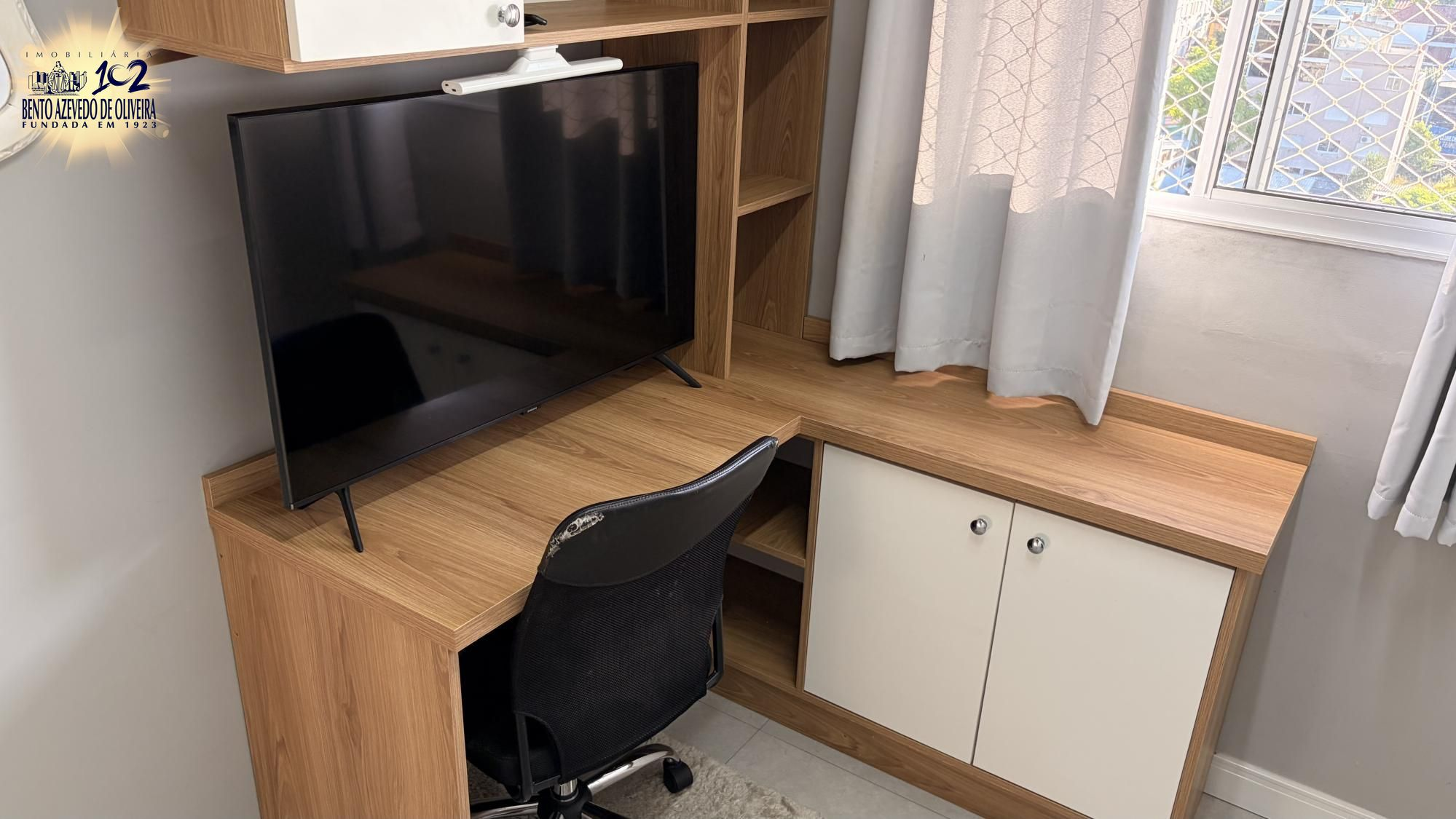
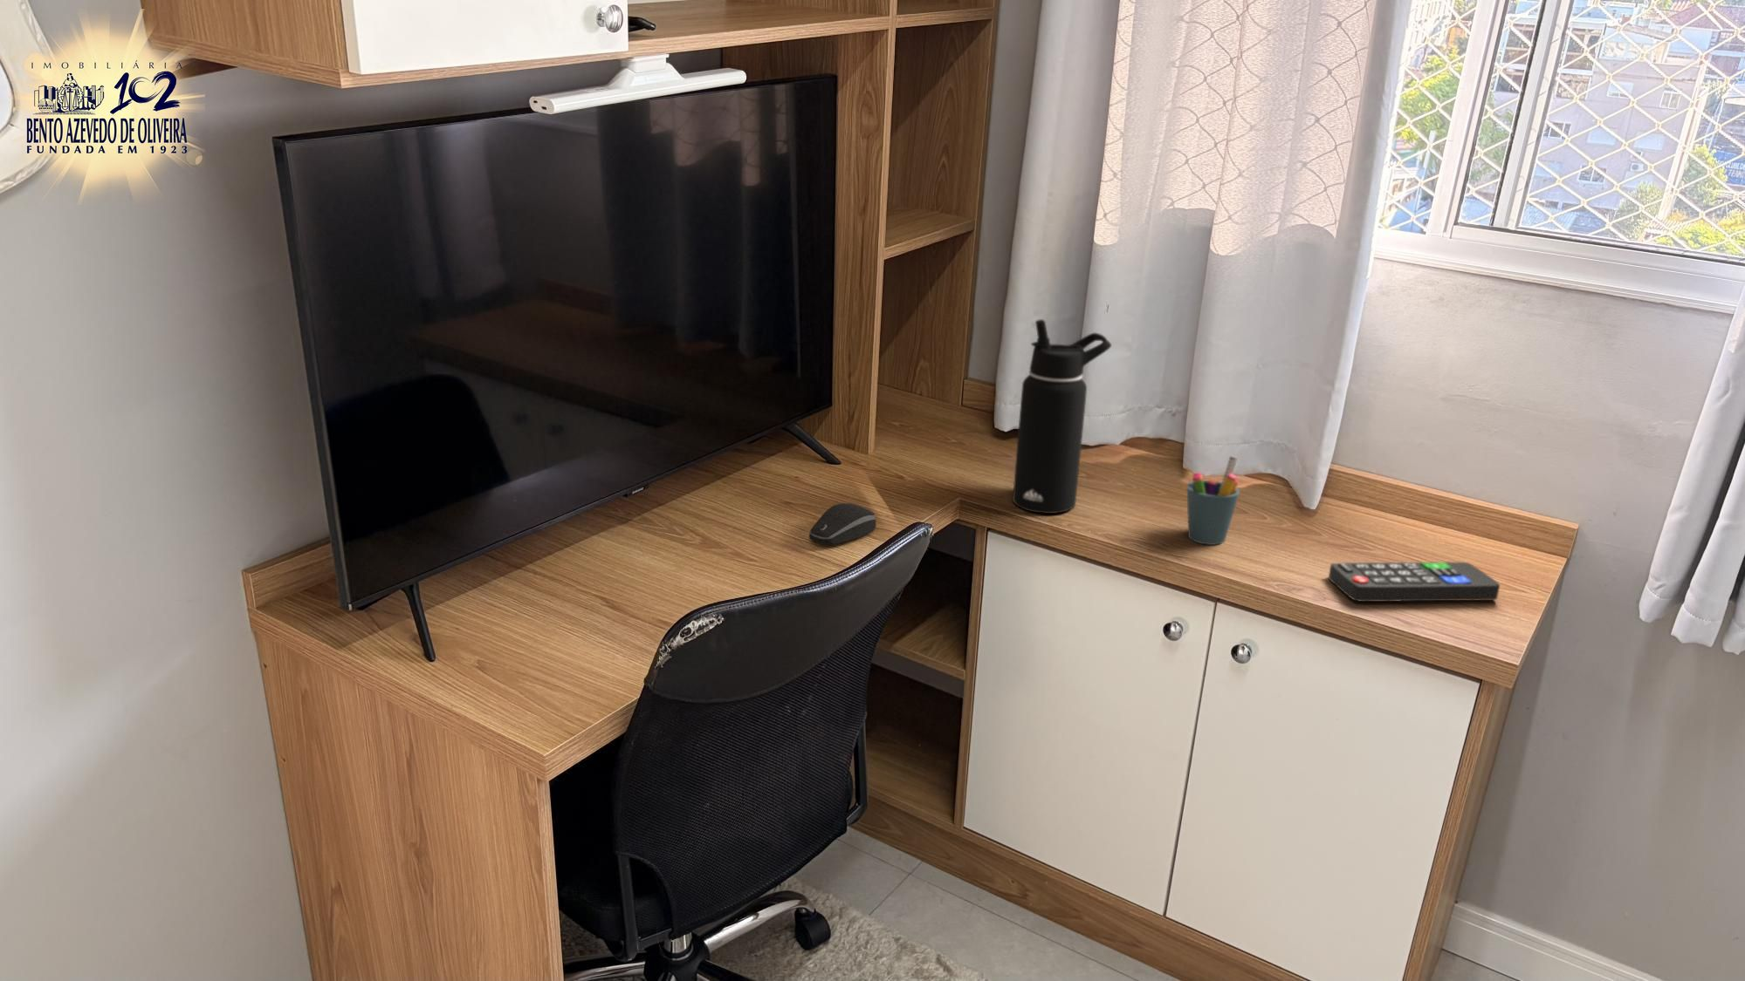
+ remote control [1328,561,1501,602]
+ computer mouse [808,502,876,546]
+ pen holder [1187,455,1240,546]
+ water bottle [1012,319,1112,515]
